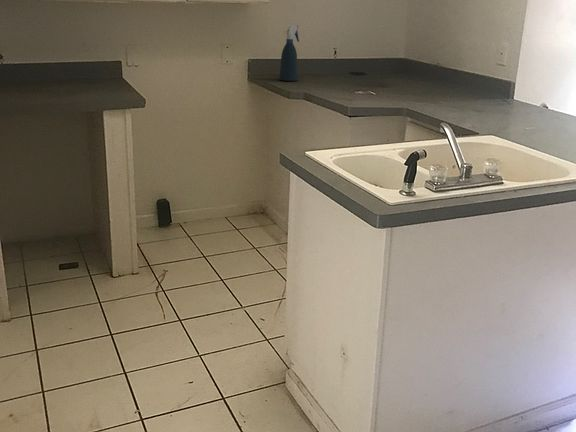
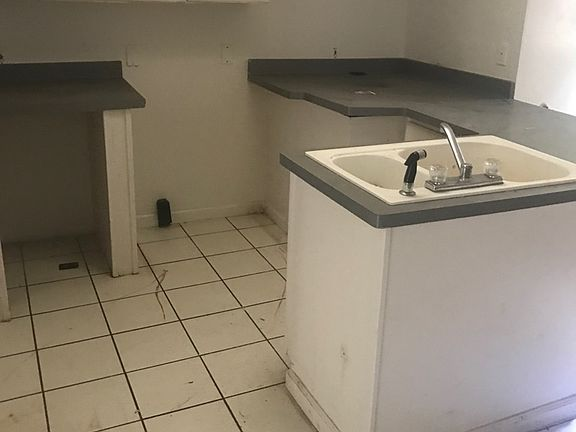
- spray bottle [278,24,300,82]
